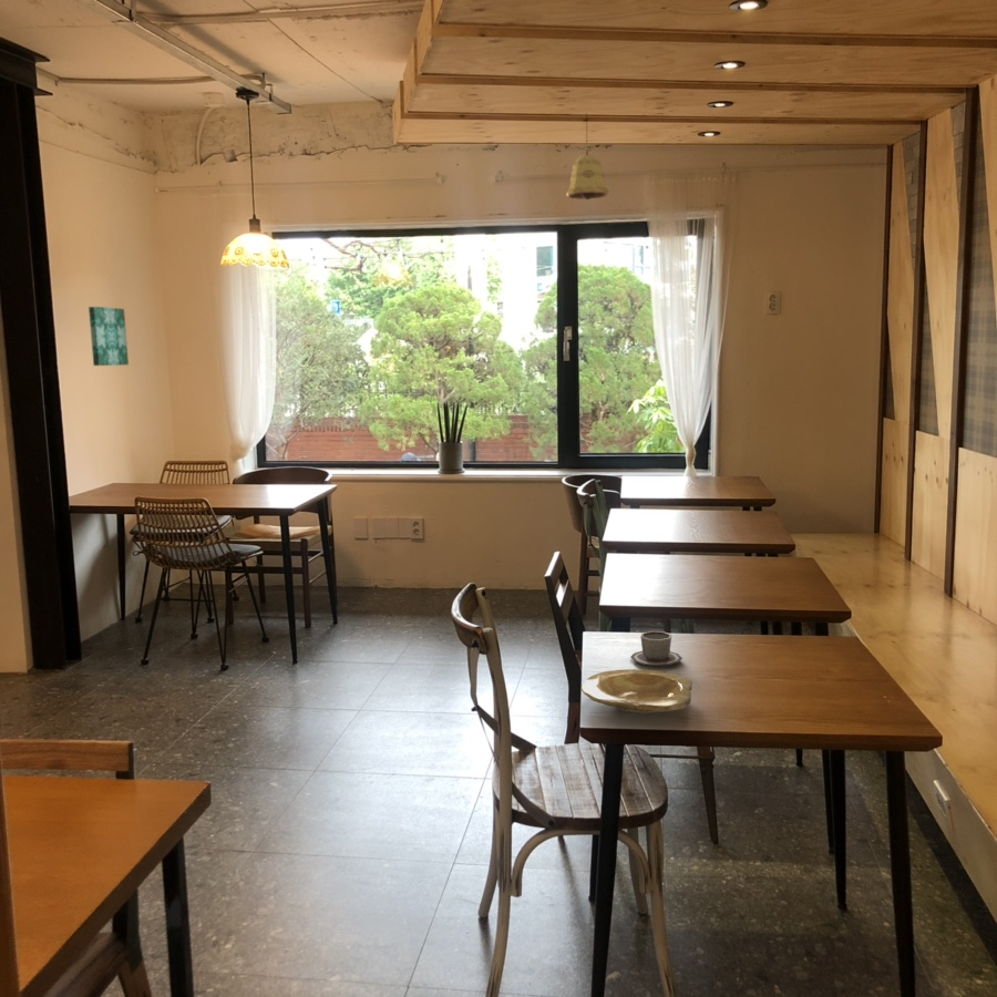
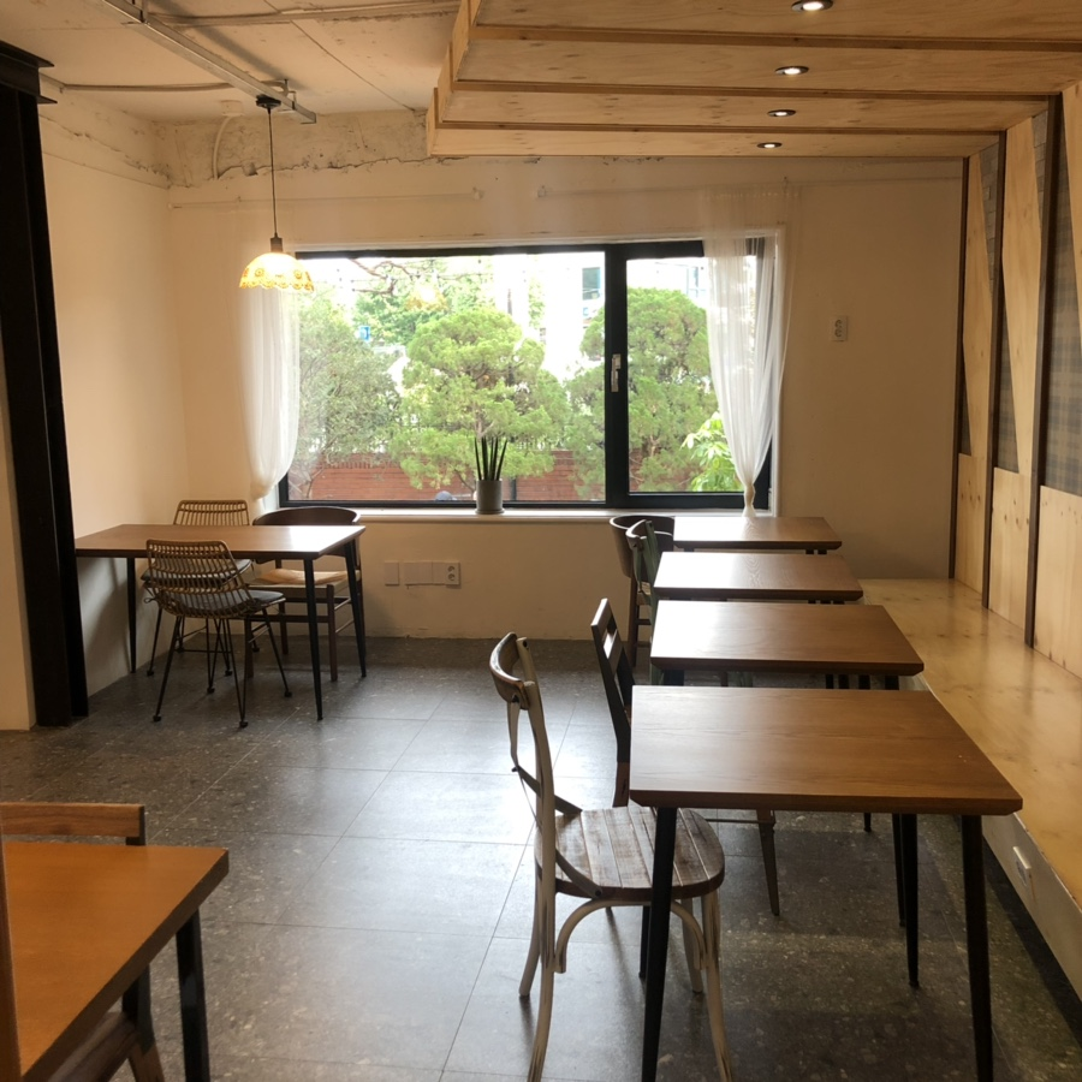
- wall art [88,306,130,367]
- plate [580,668,693,715]
- pendant light [565,112,610,201]
- cup [629,630,683,668]
